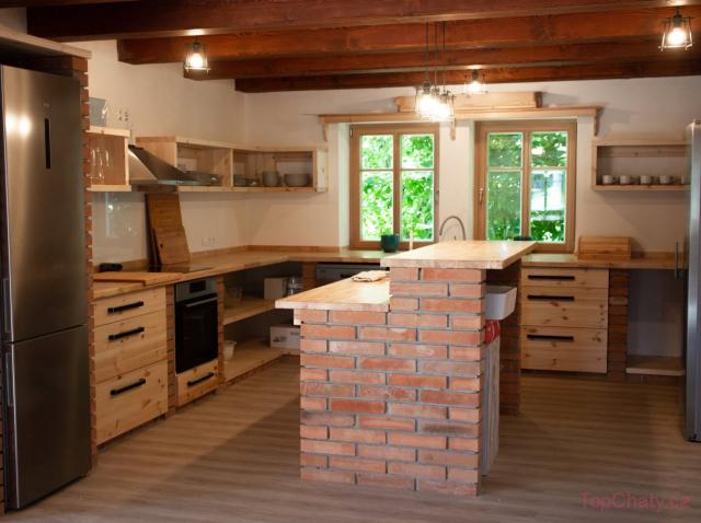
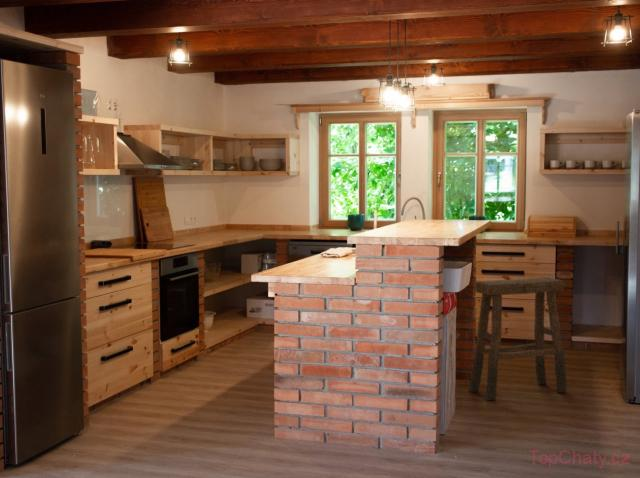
+ stool [468,276,568,401]
